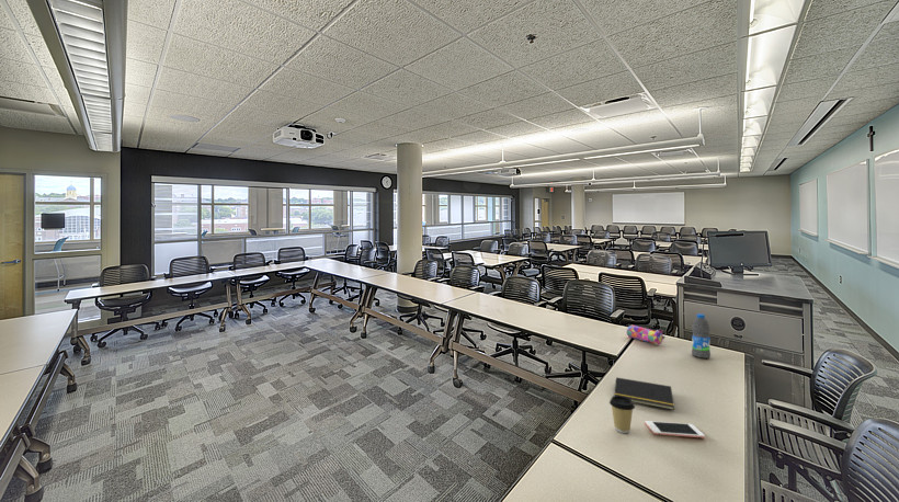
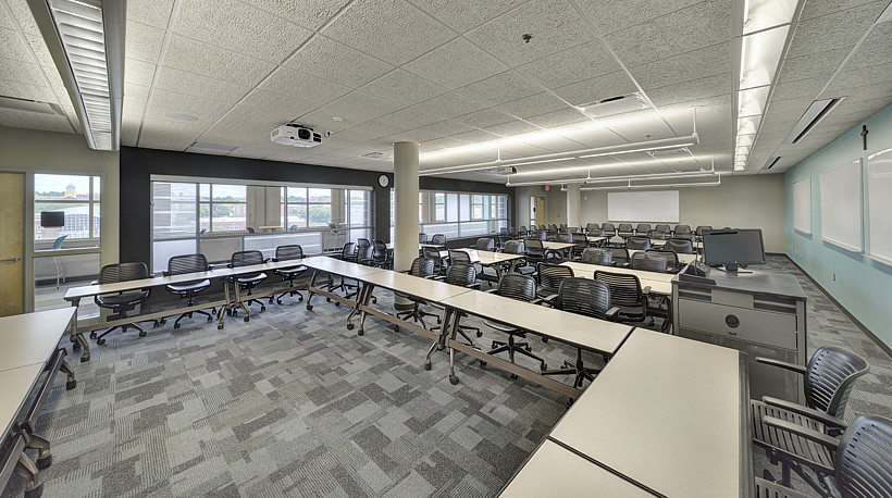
- coffee cup [608,395,636,434]
- pencil case [626,324,667,345]
- cell phone [644,420,706,440]
- notepad [613,376,675,411]
- water bottle [691,313,712,360]
